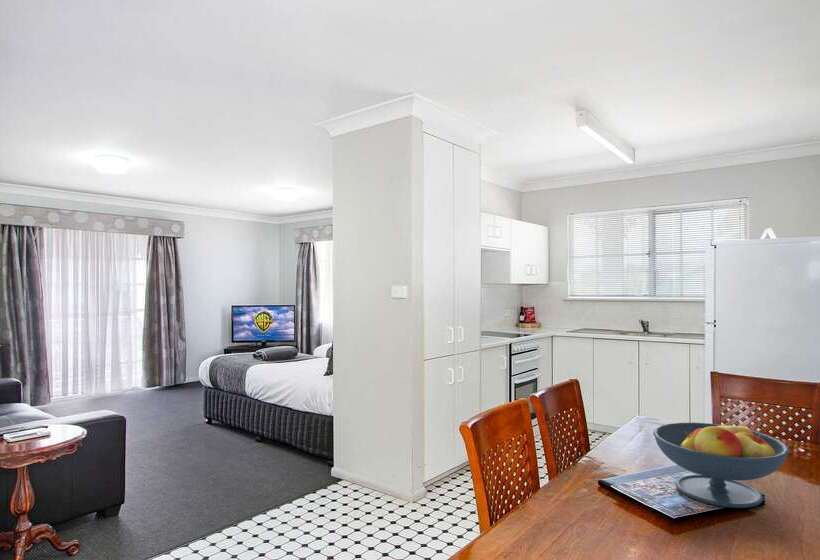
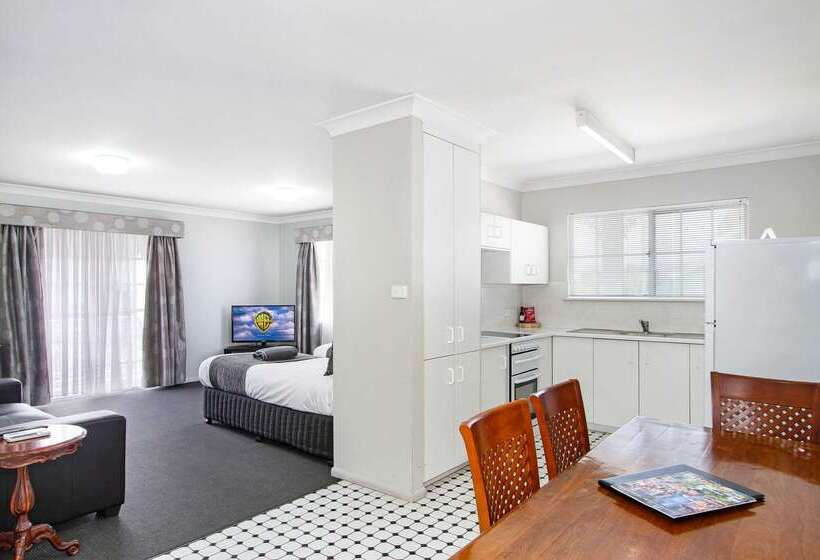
- fruit bowl [652,419,791,509]
